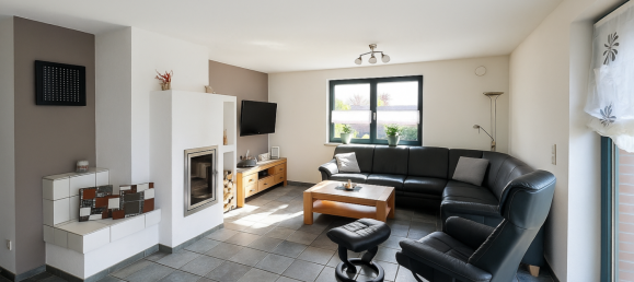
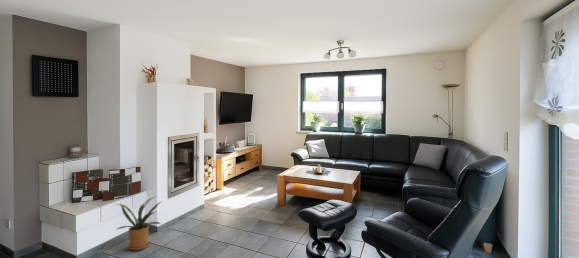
+ house plant [115,195,163,251]
